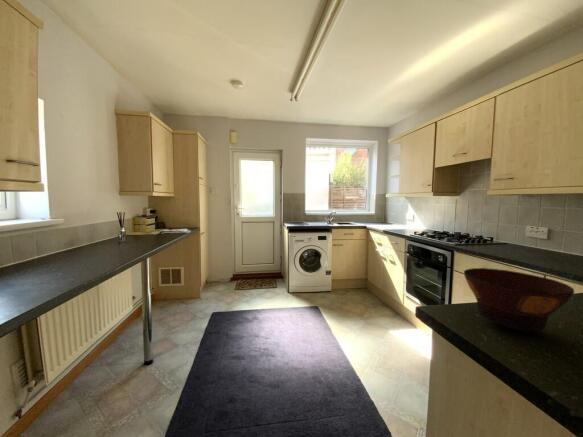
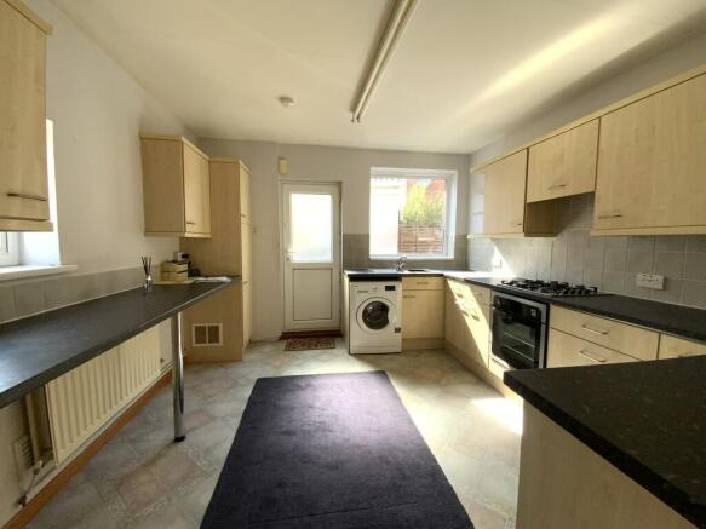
- bowl [463,267,575,332]
